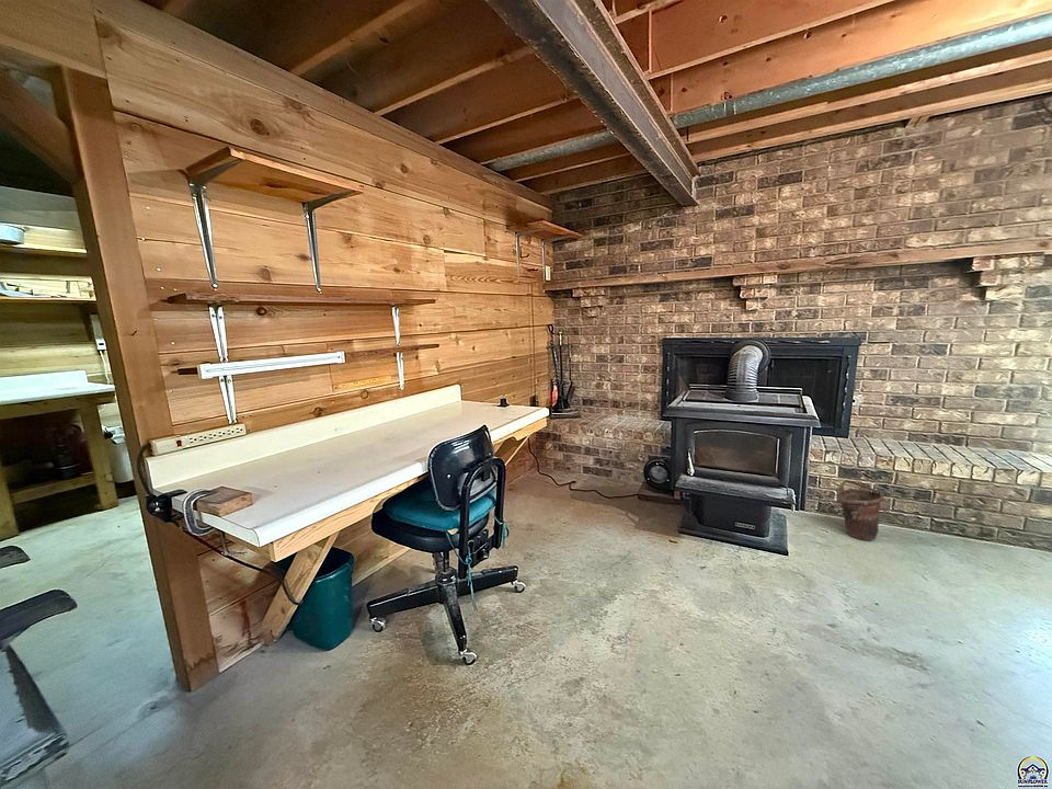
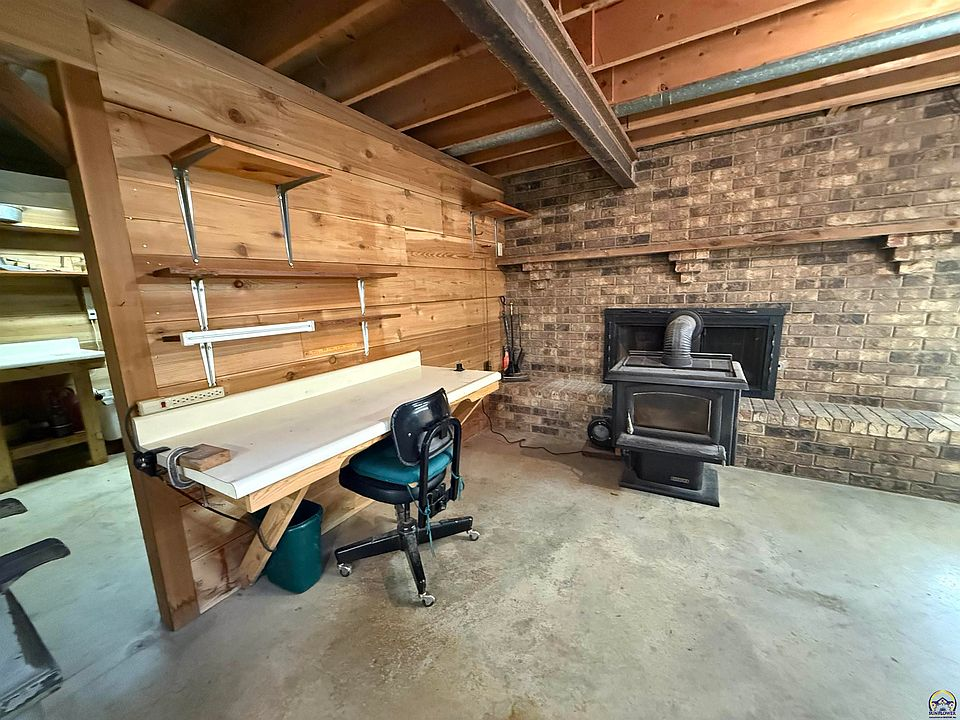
- bucket [836,479,885,541]
